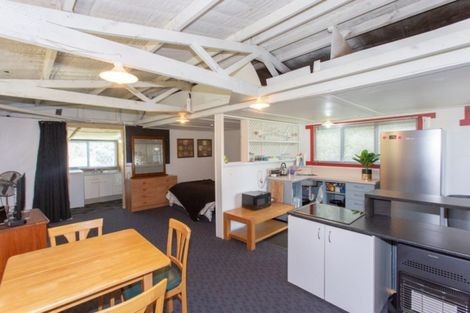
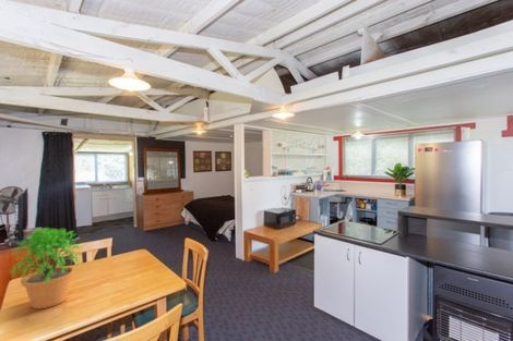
+ potted plant [9,227,83,309]
